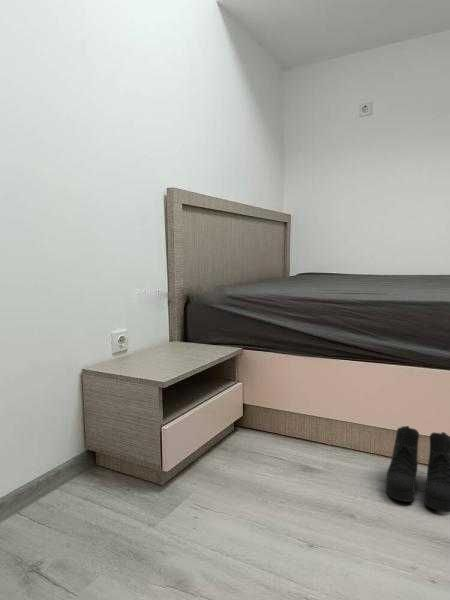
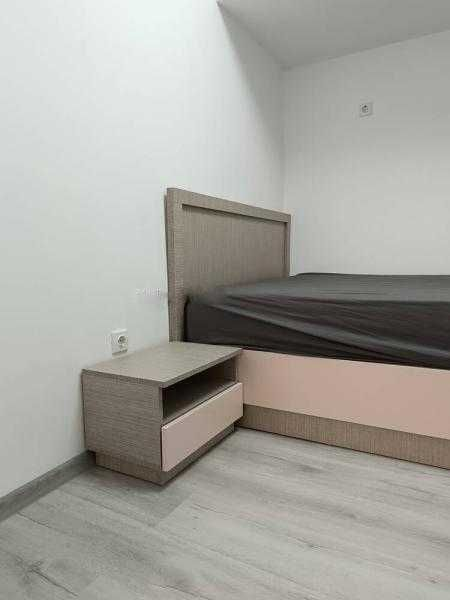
- boots [385,425,450,513]
